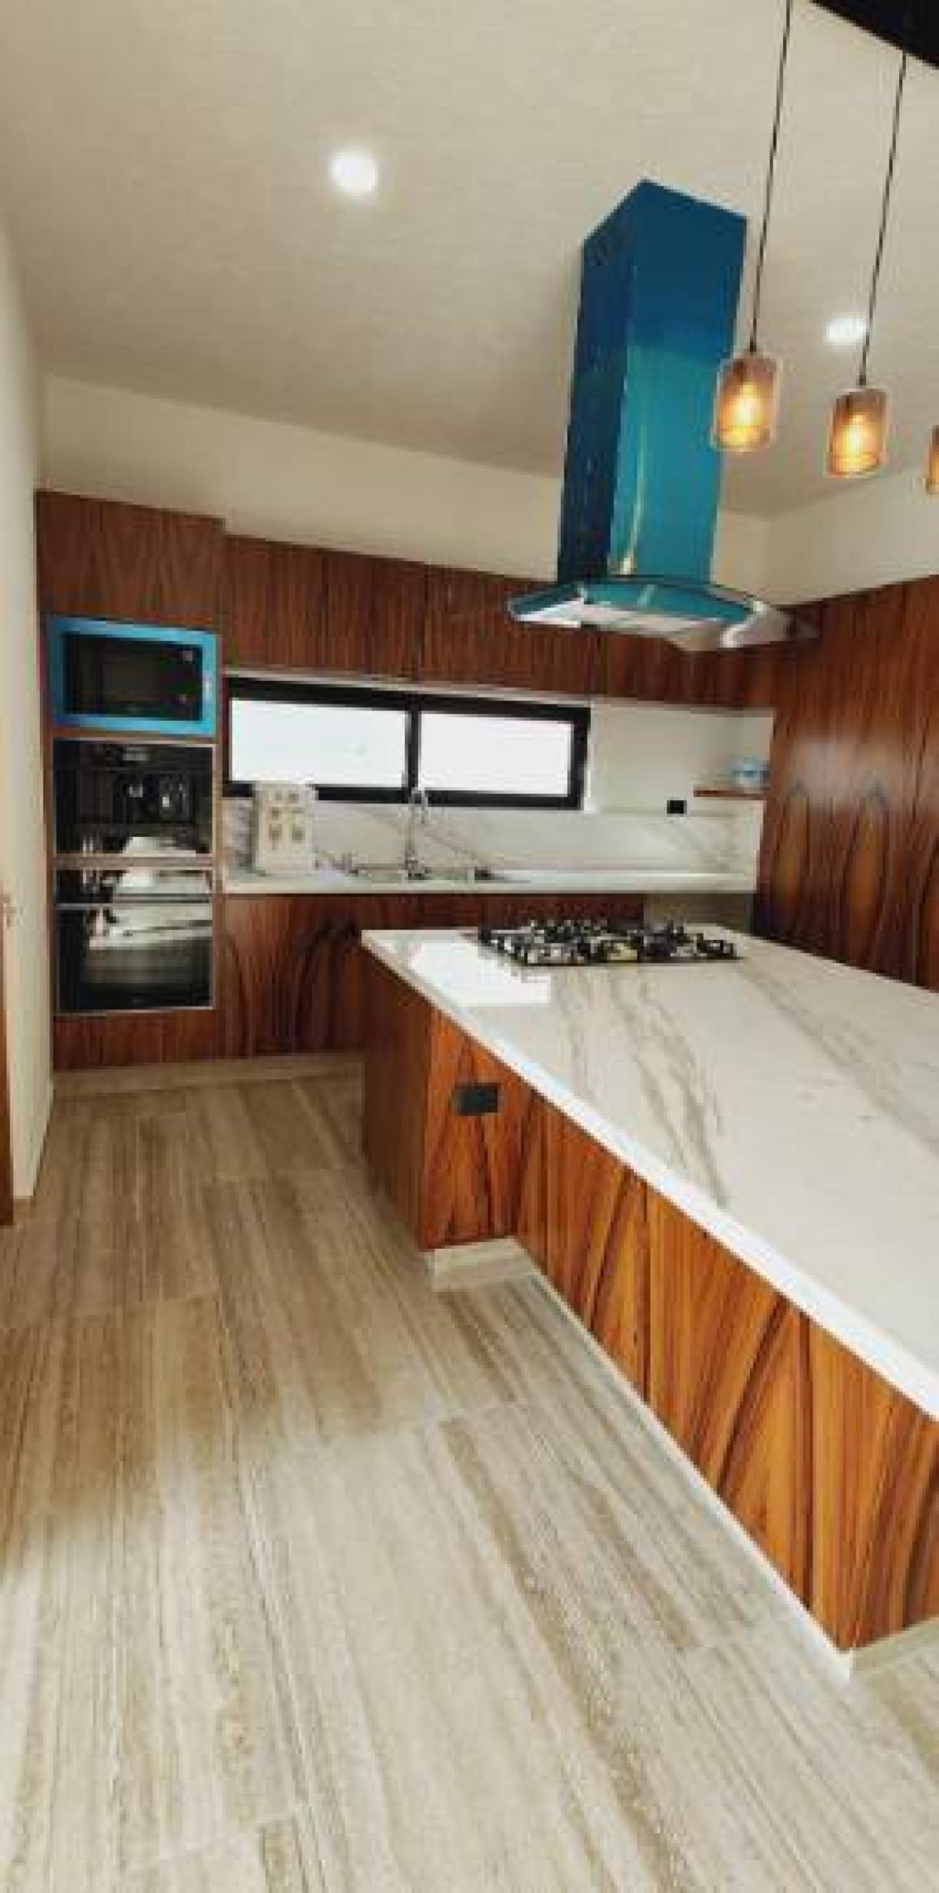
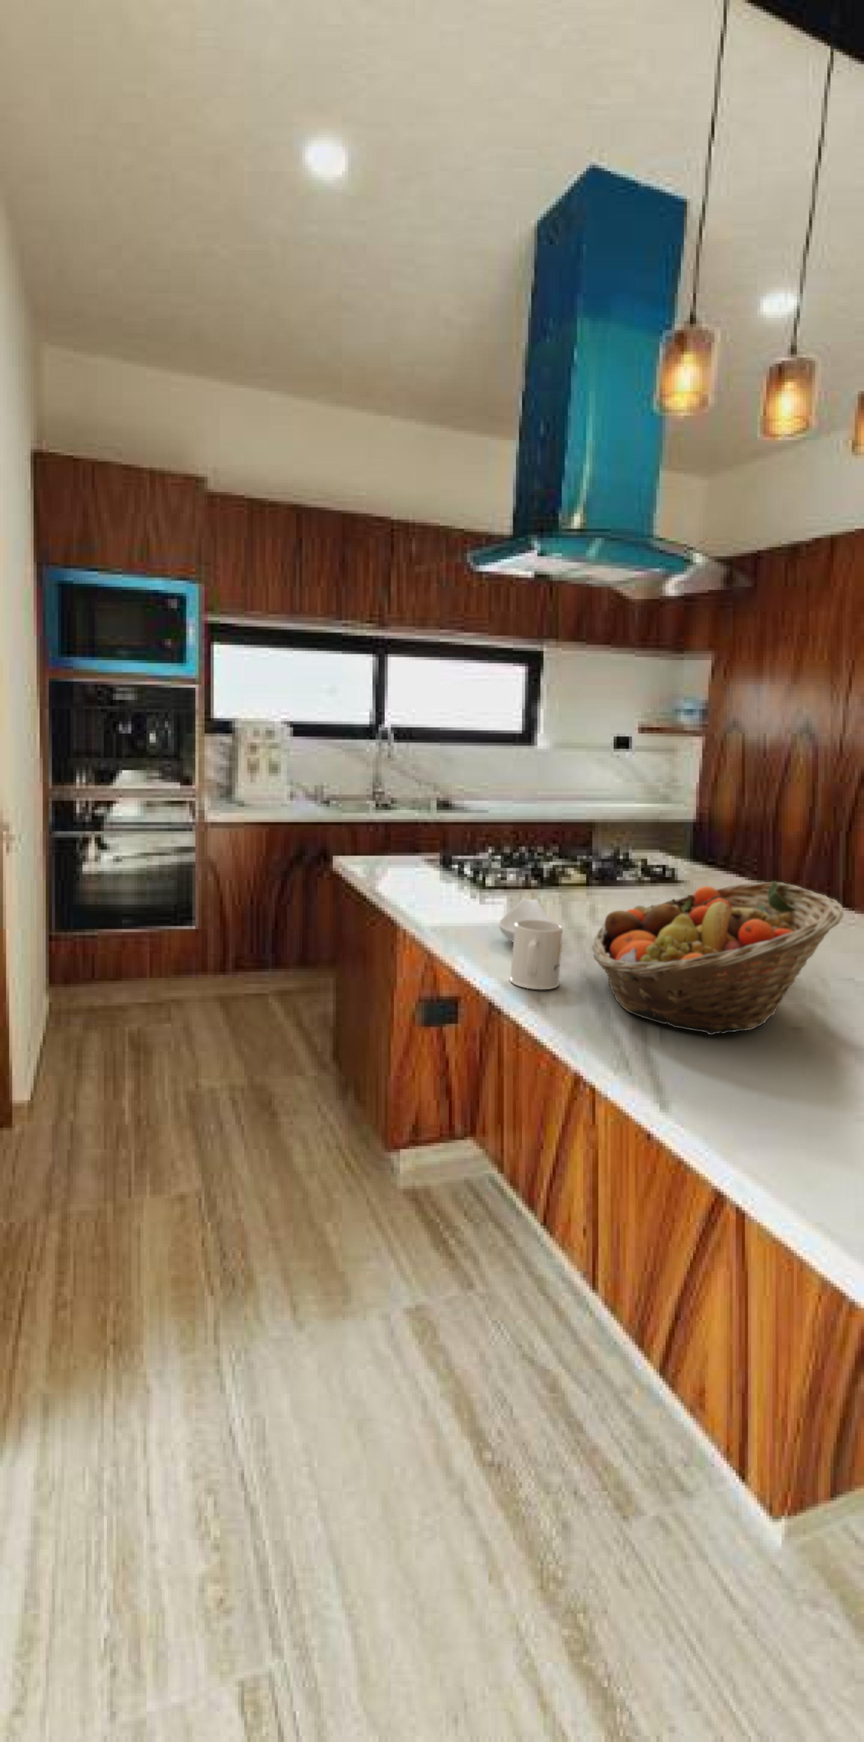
+ fruit basket [592,881,844,1035]
+ spoon rest [498,898,553,942]
+ mug [509,920,563,990]
